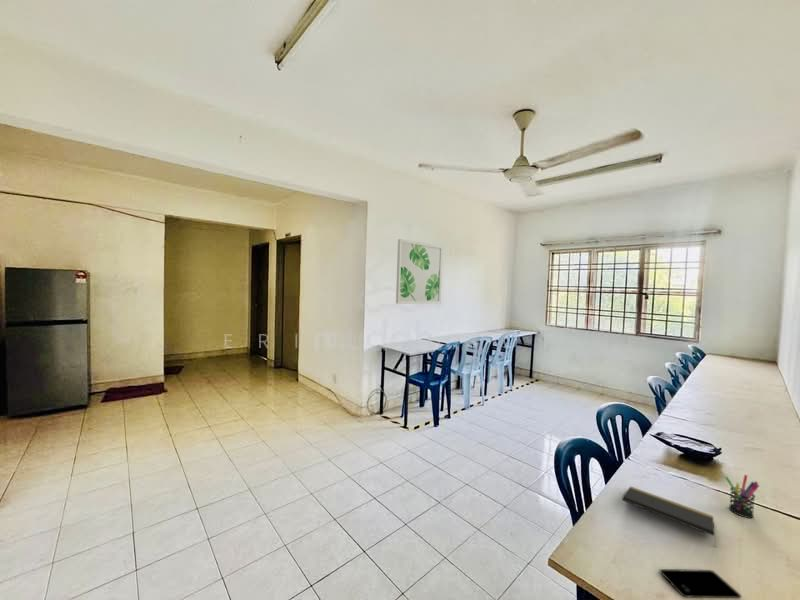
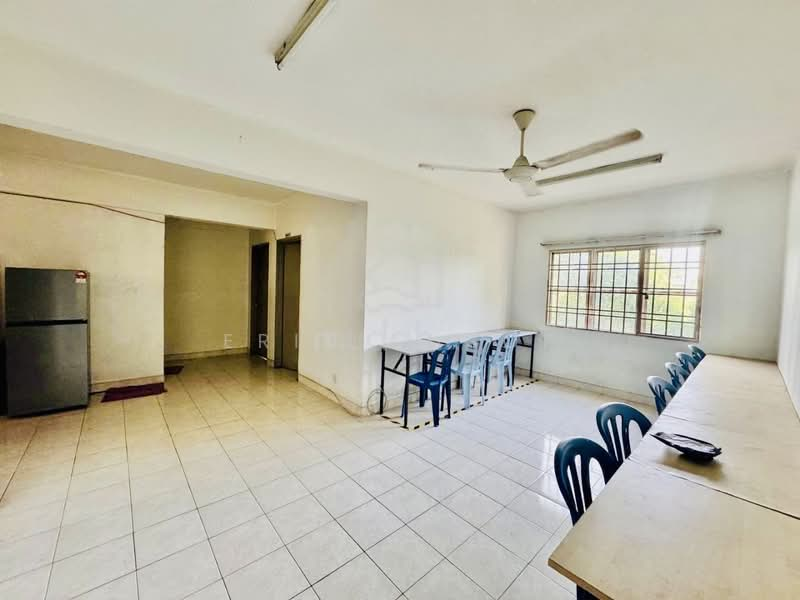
- wall art [395,238,444,305]
- notepad [621,485,717,546]
- smartphone [658,568,742,599]
- pen holder [724,474,760,519]
